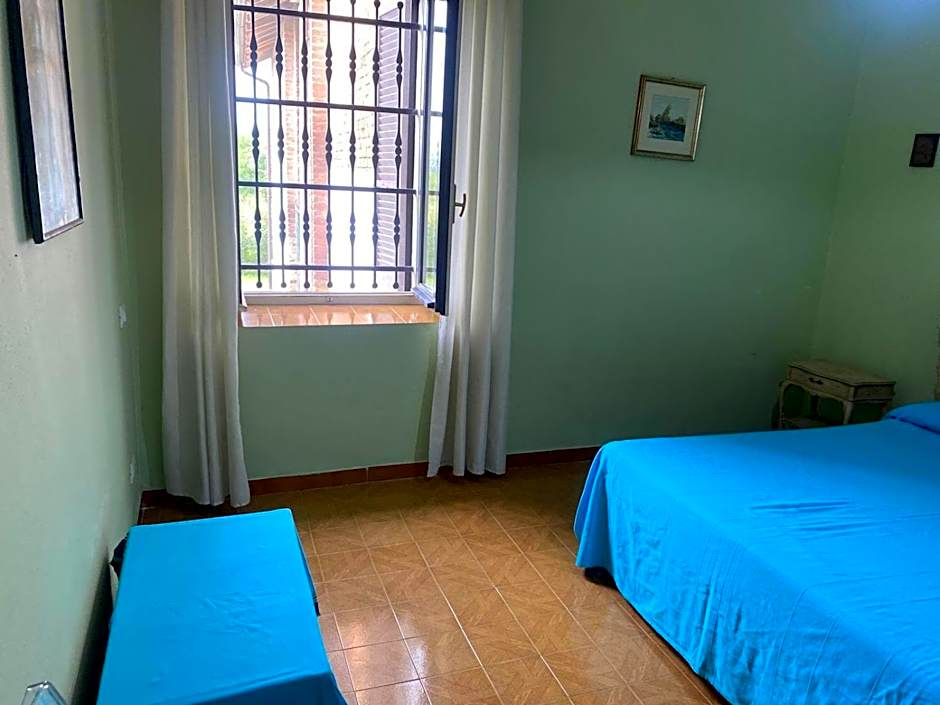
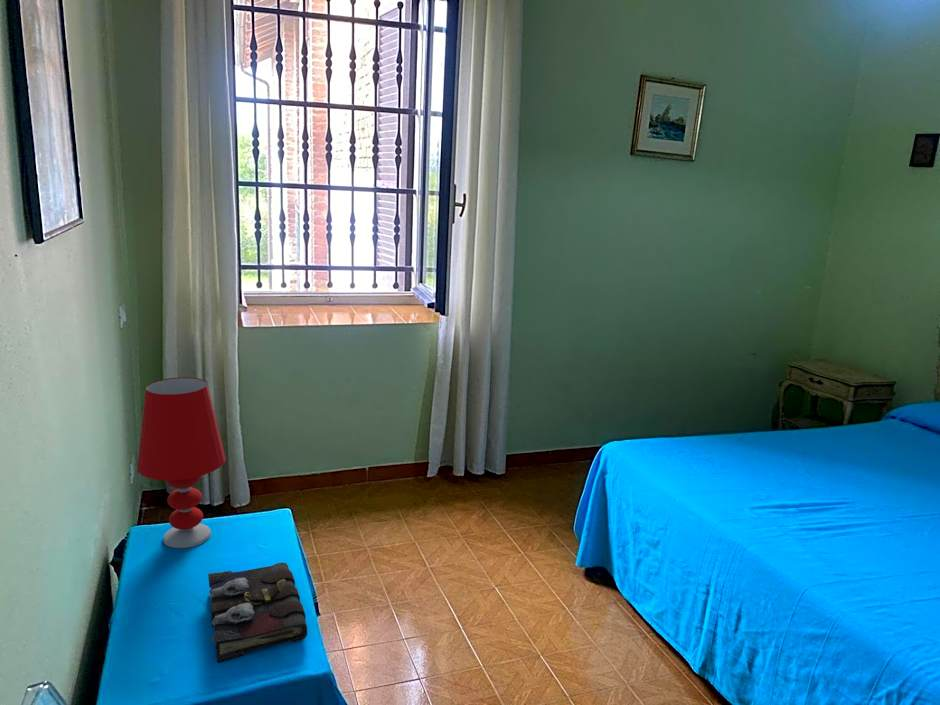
+ book [207,561,308,664]
+ table lamp [136,376,227,549]
